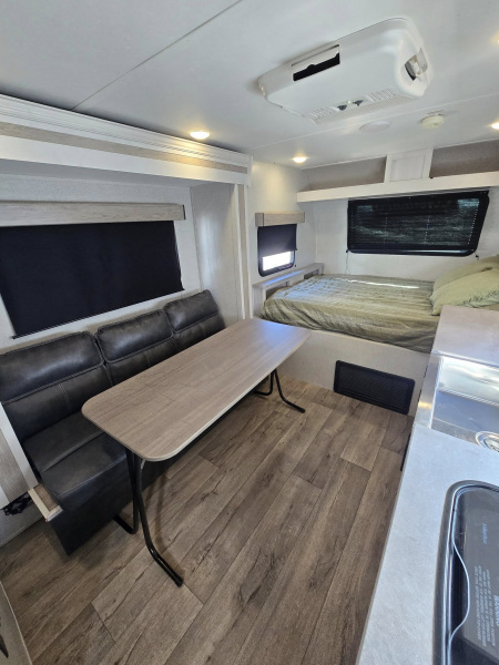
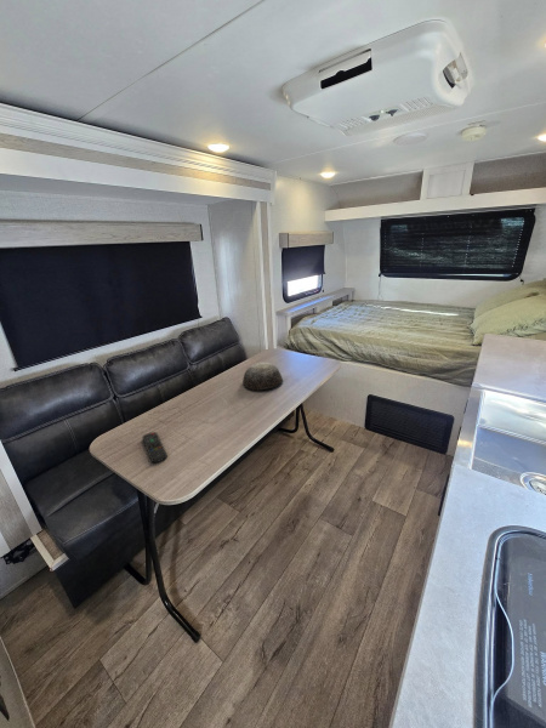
+ remote control [141,431,169,465]
+ bowl [241,362,284,391]
